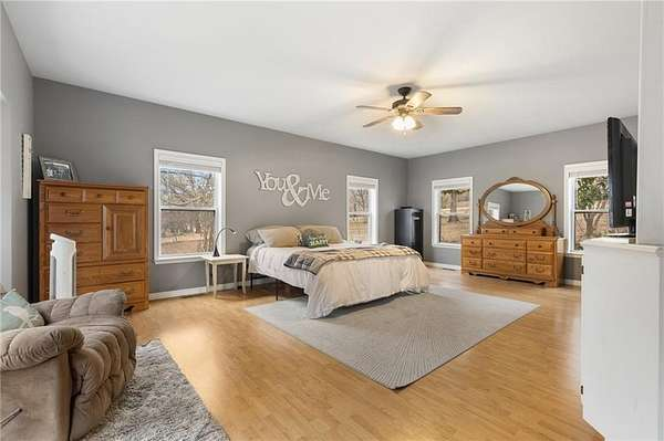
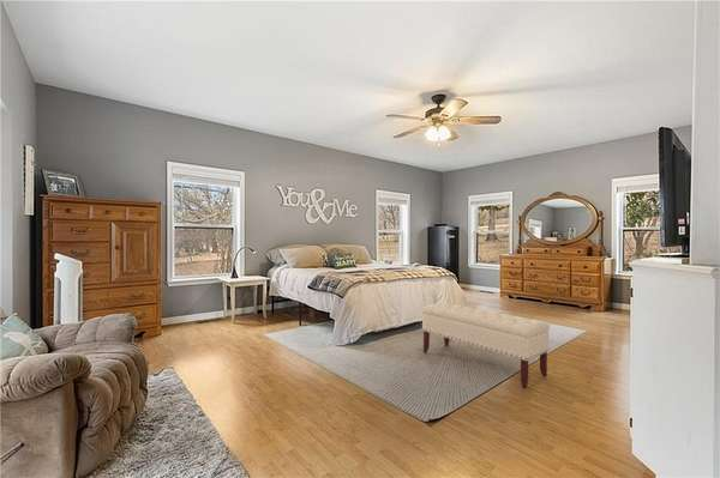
+ bench [421,302,551,389]
